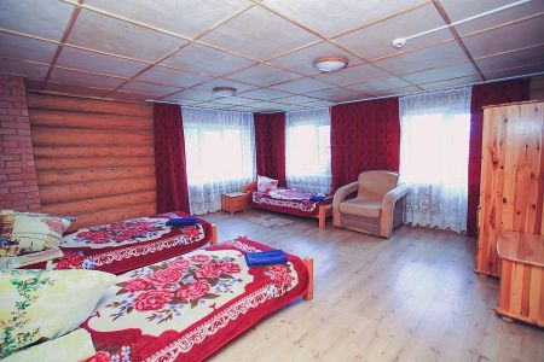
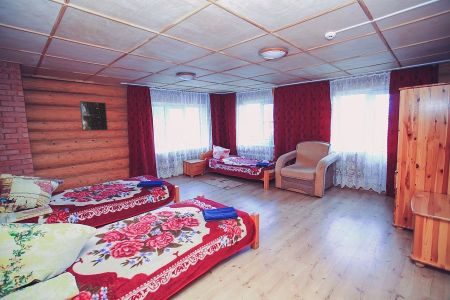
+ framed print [79,100,109,132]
